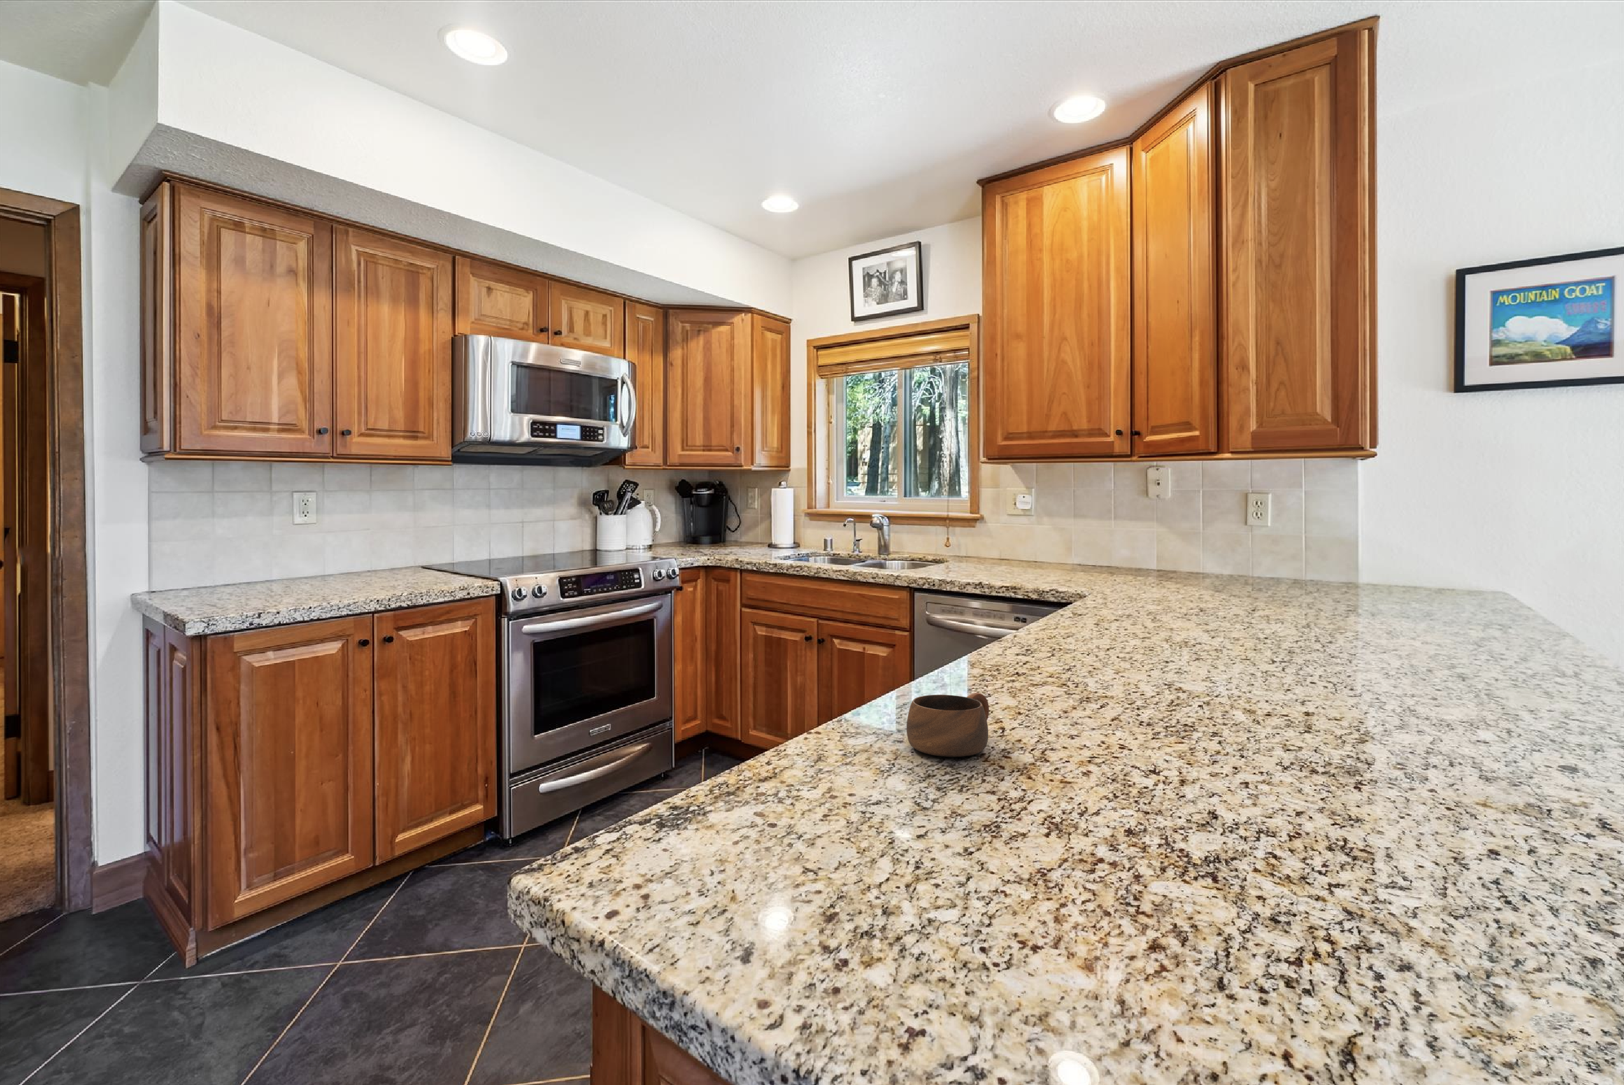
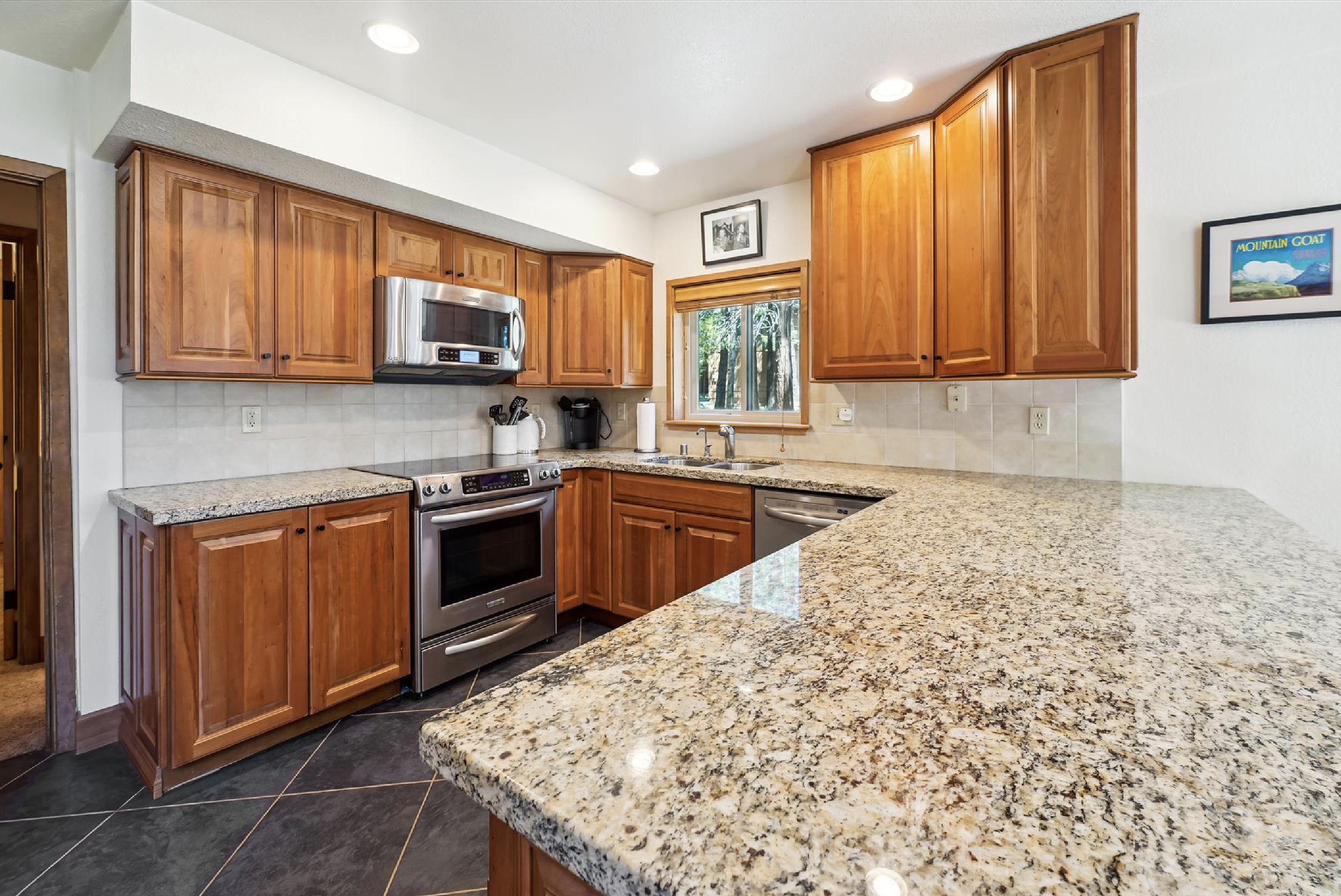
- cup [906,693,989,758]
